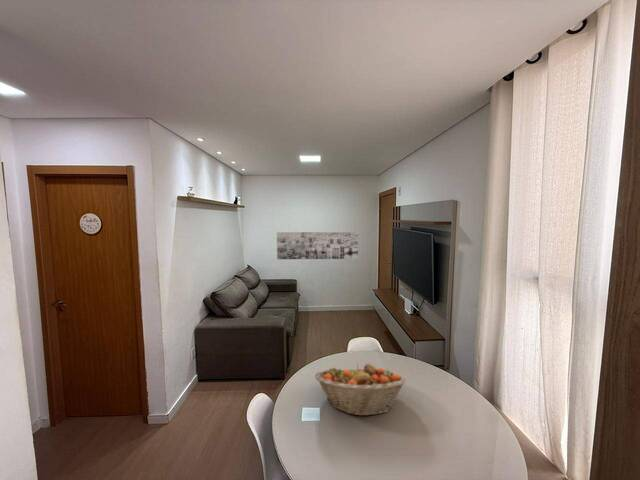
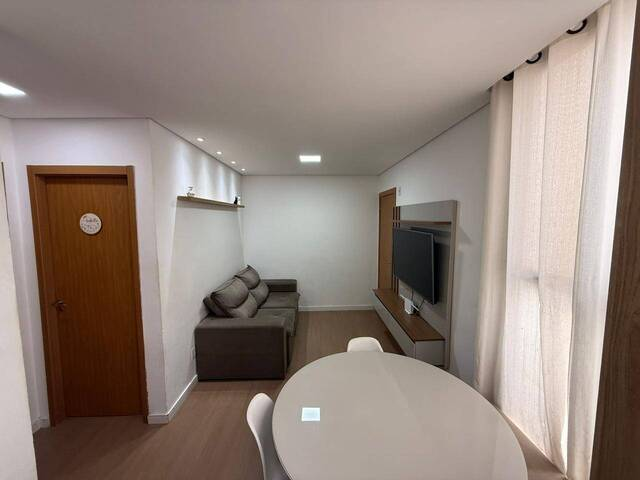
- fruit basket [314,363,407,417]
- wall art [276,231,359,260]
